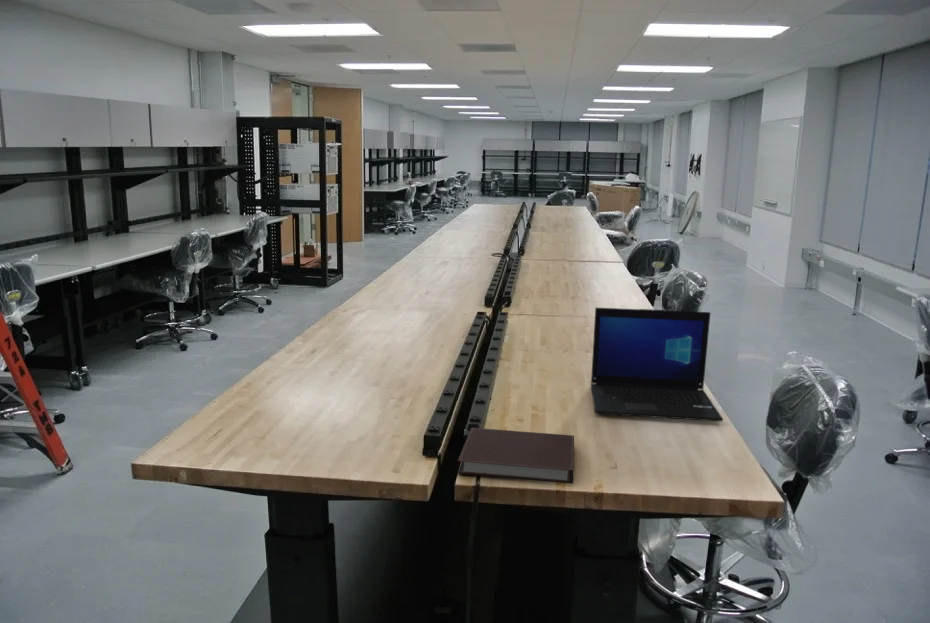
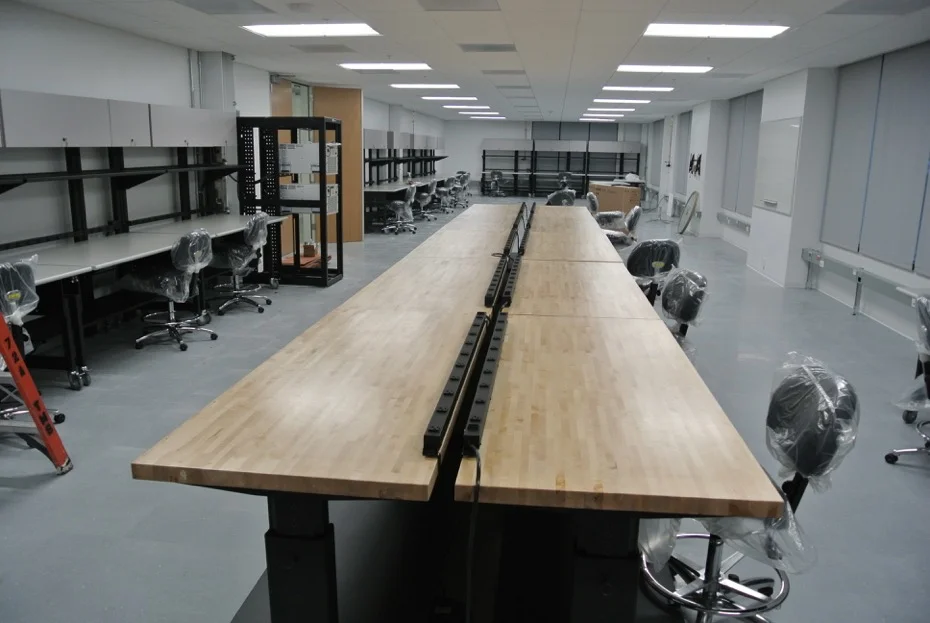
- notebook [456,427,575,485]
- laptop [590,307,724,422]
